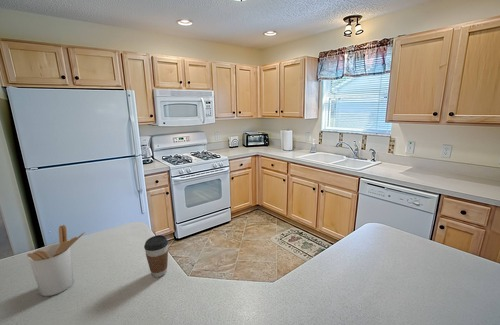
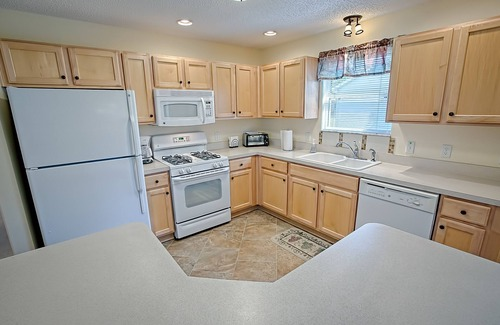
- utensil holder [26,224,86,297]
- coffee cup [143,234,169,278]
